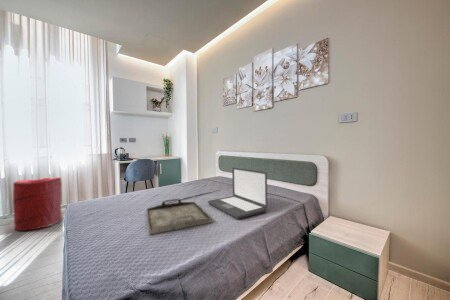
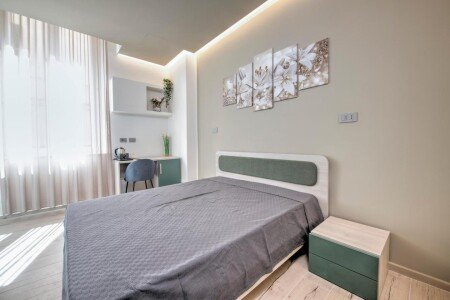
- serving tray [146,198,213,236]
- laundry hamper [12,176,63,232]
- laptop [207,167,268,220]
